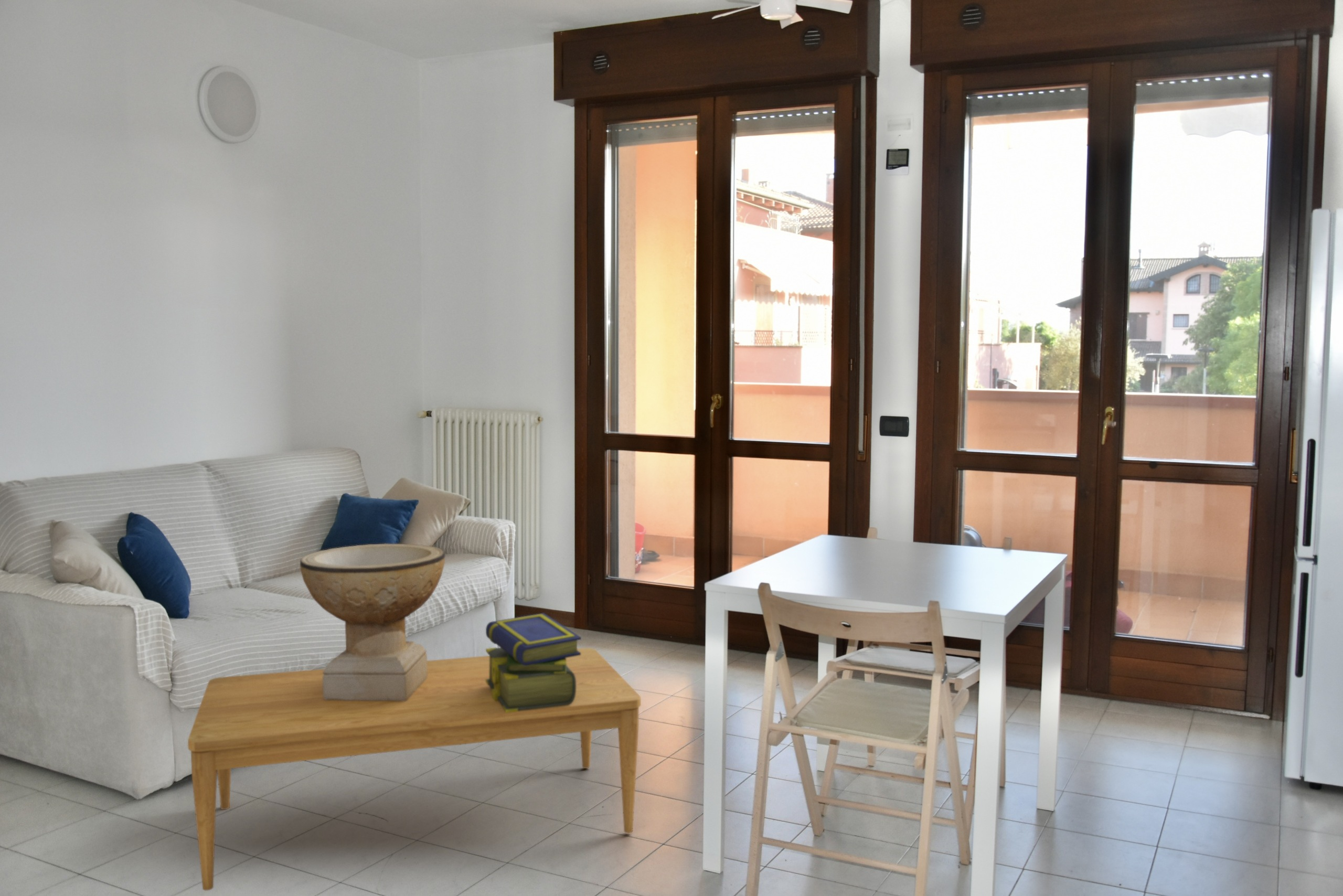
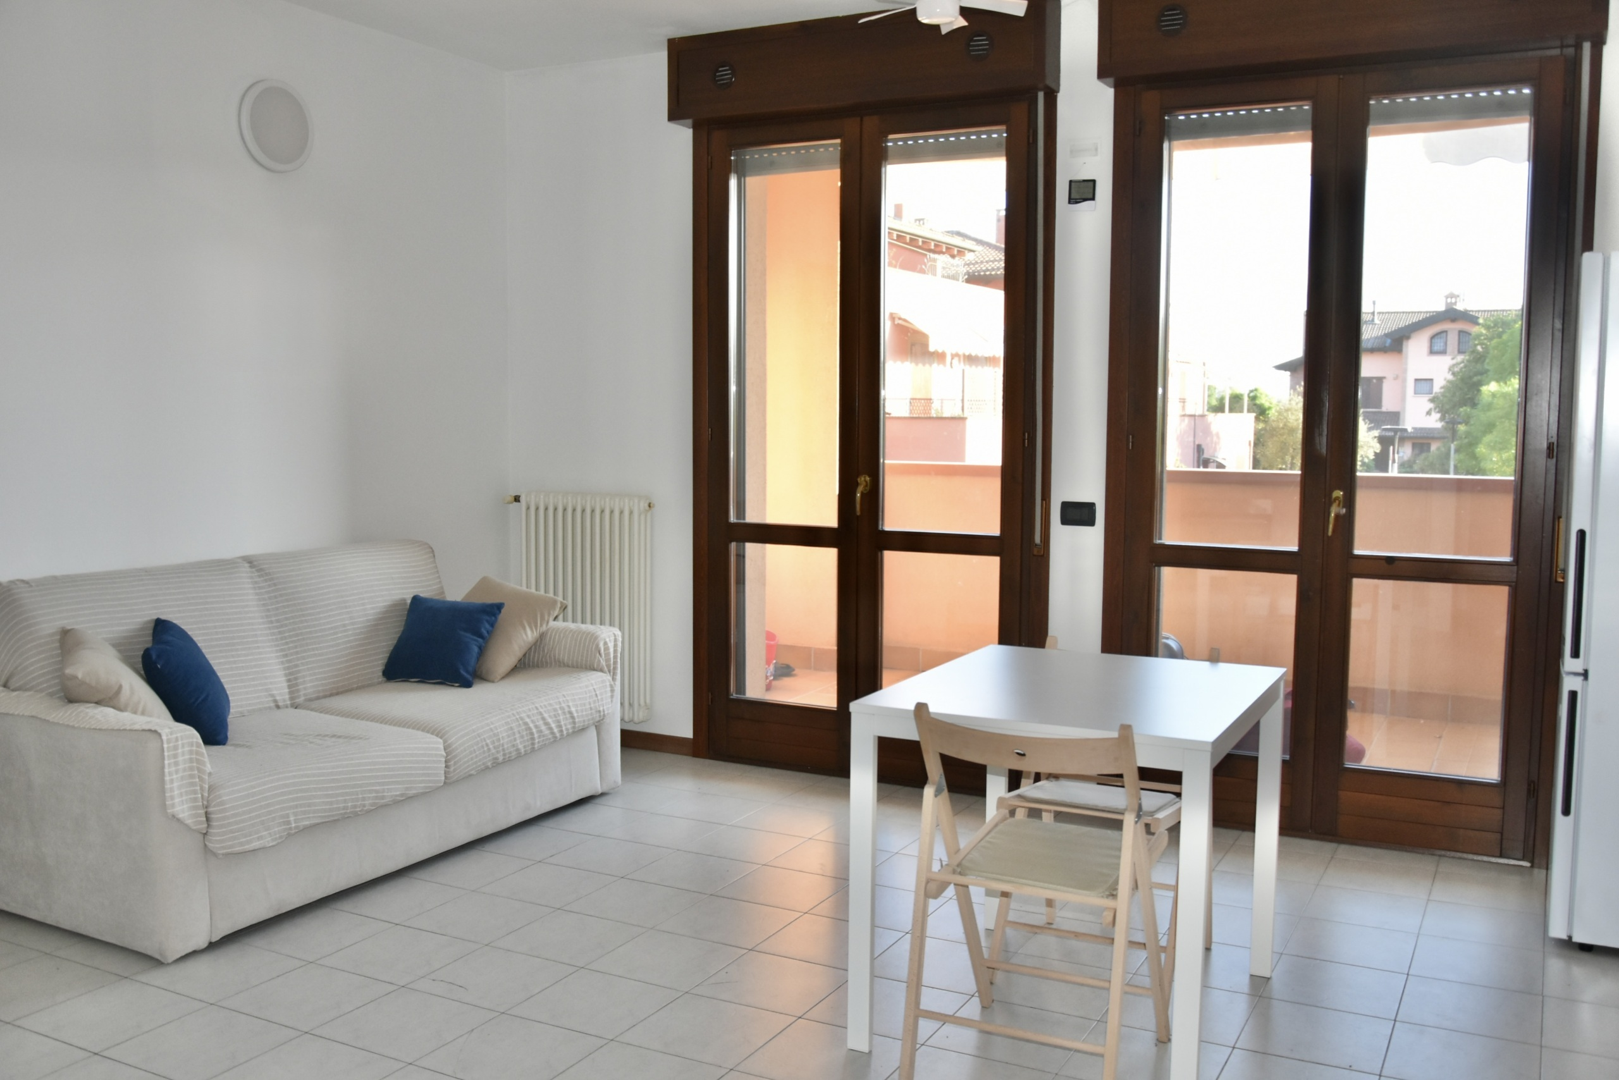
- decorative bowl [300,543,446,701]
- coffee table [187,647,642,891]
- stack of books [485,612,582,712]
